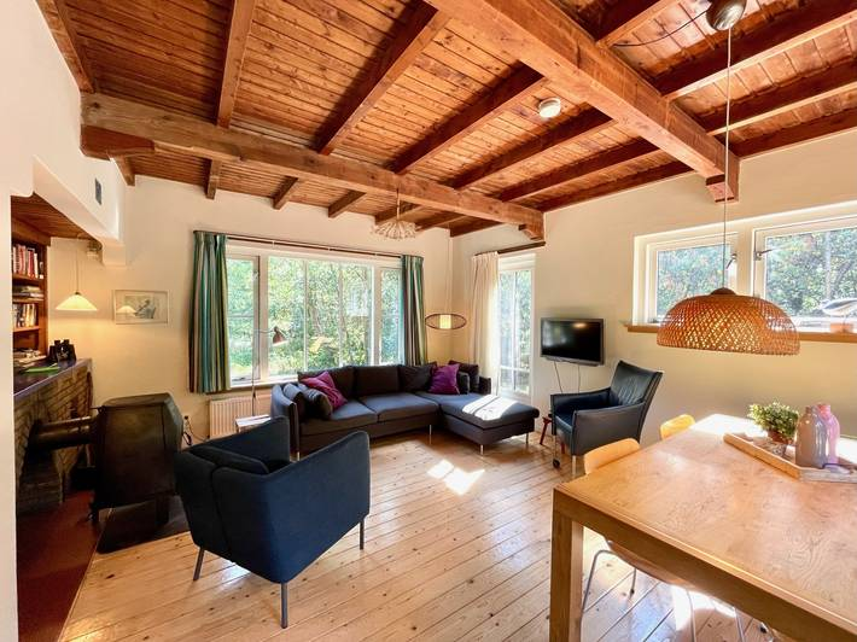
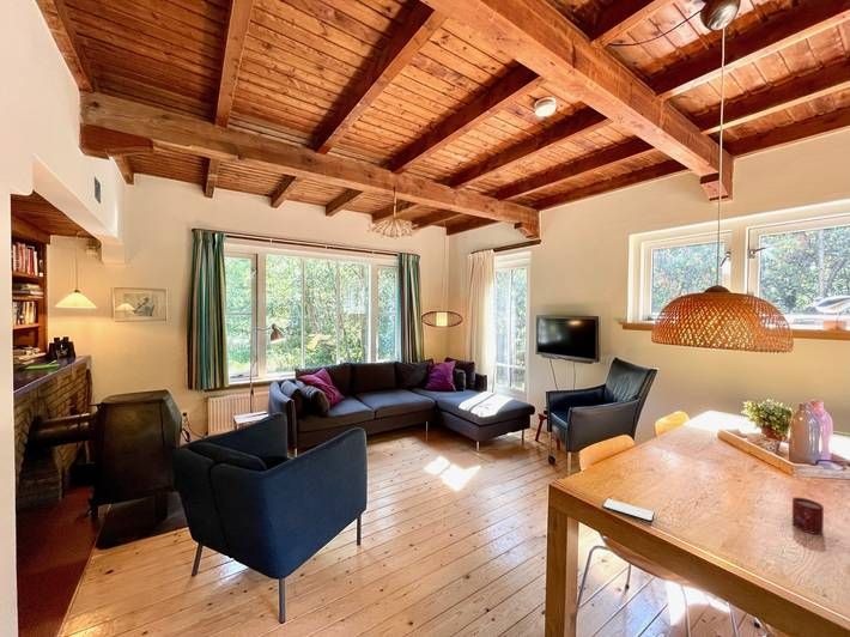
+ smartphone [601,497,656,524]
+ cup [791,496,825,535]
